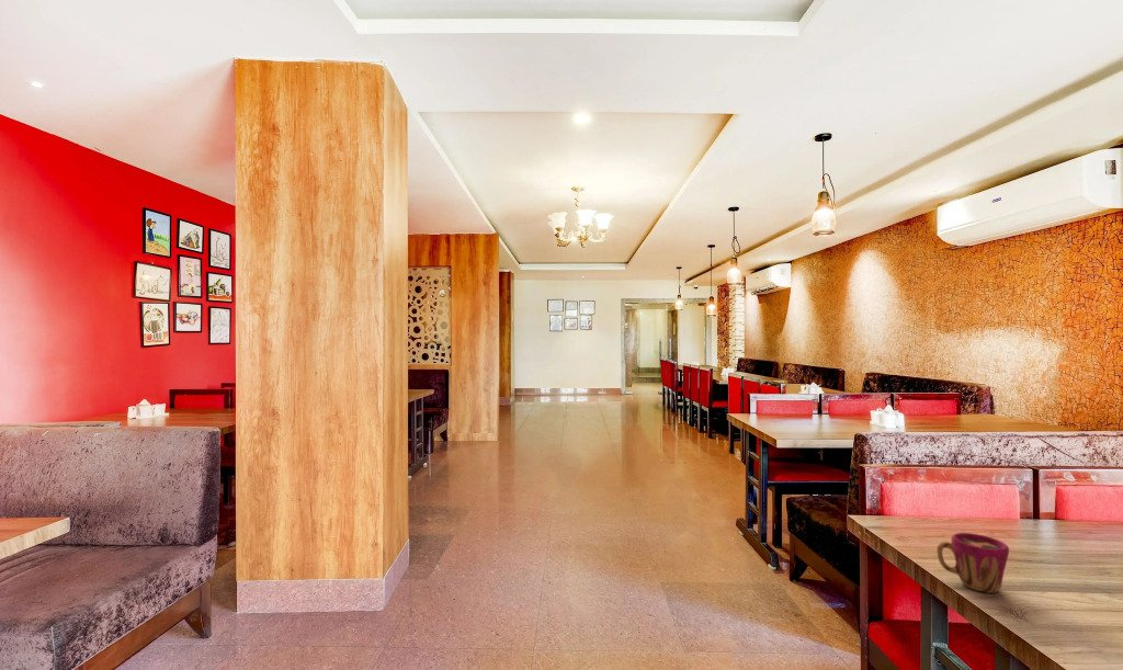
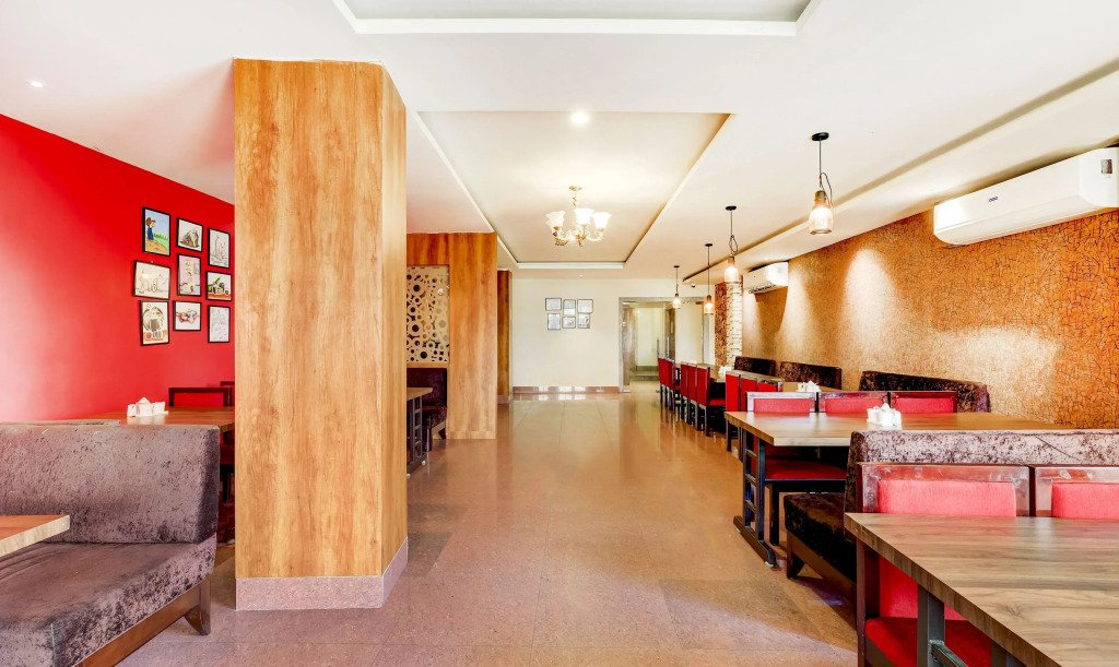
- cup [937,532,1010,594]
